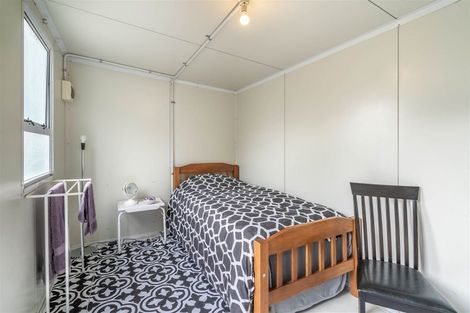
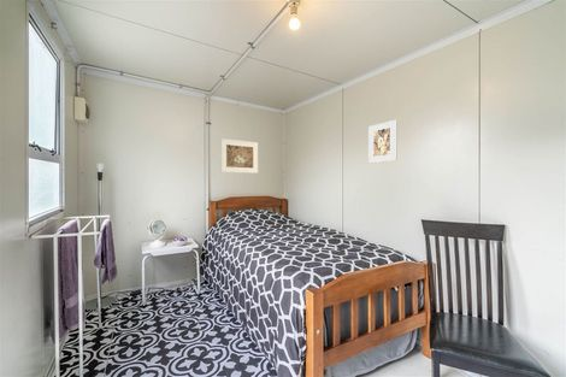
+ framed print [219,137,259,175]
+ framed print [367,119,399,164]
